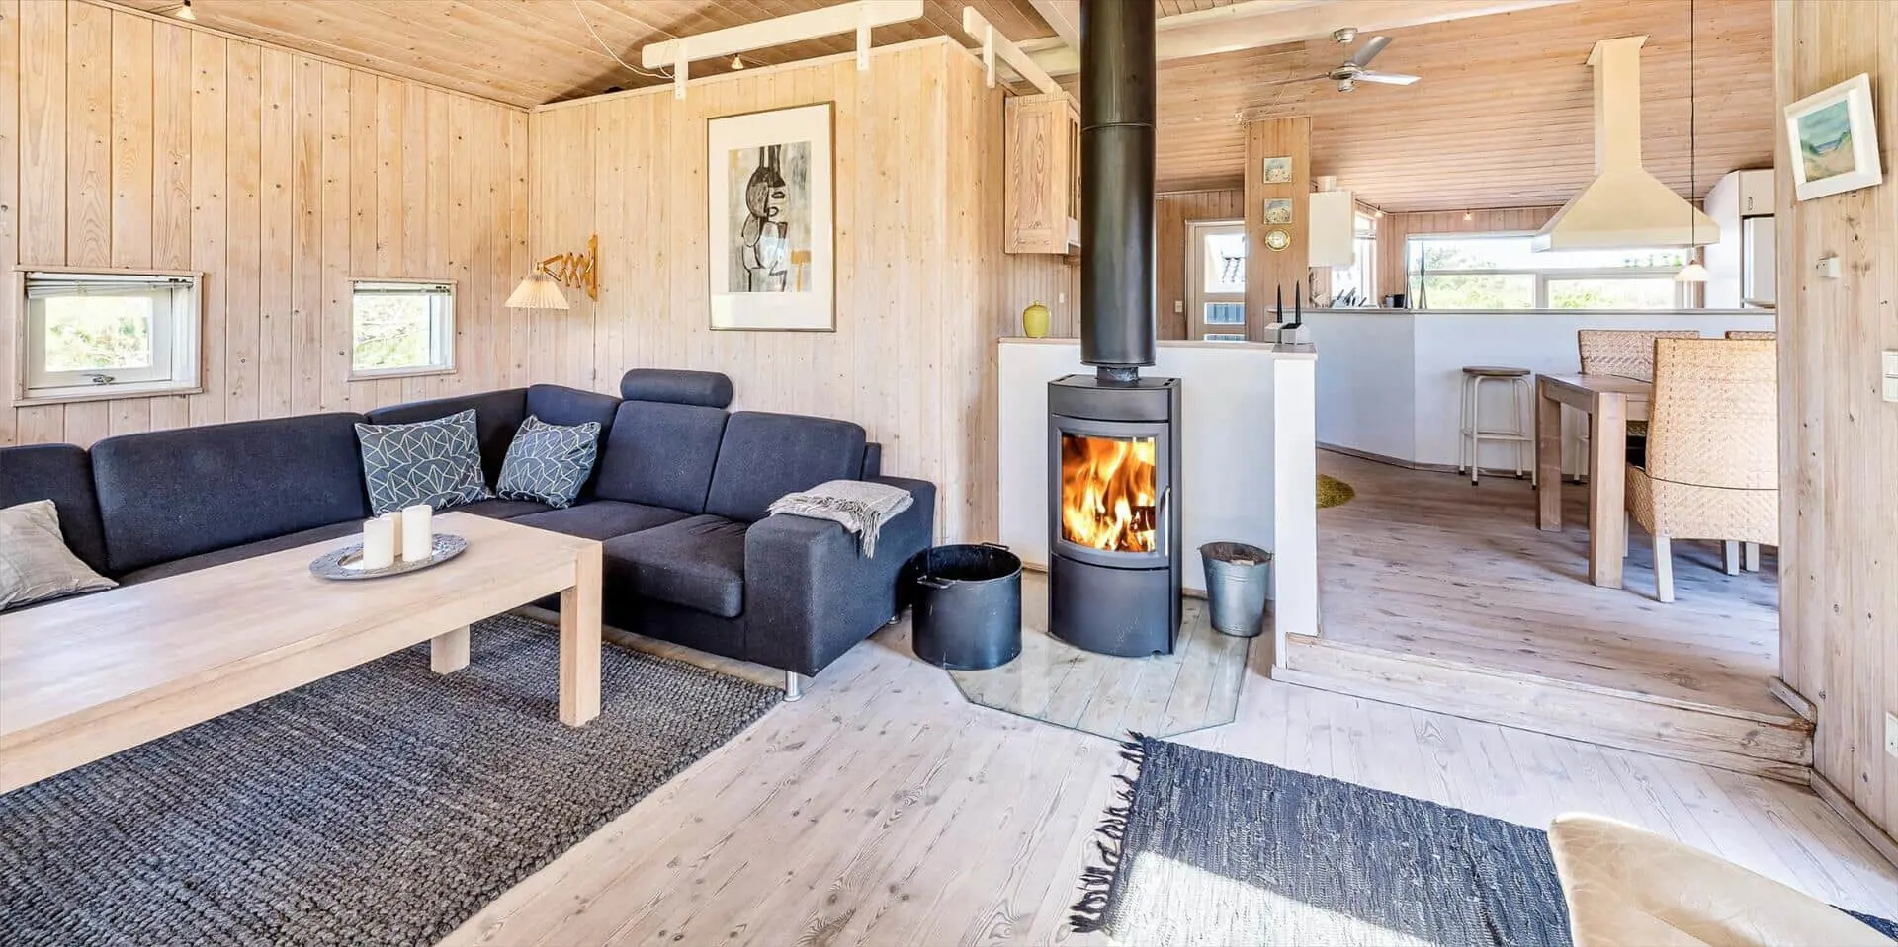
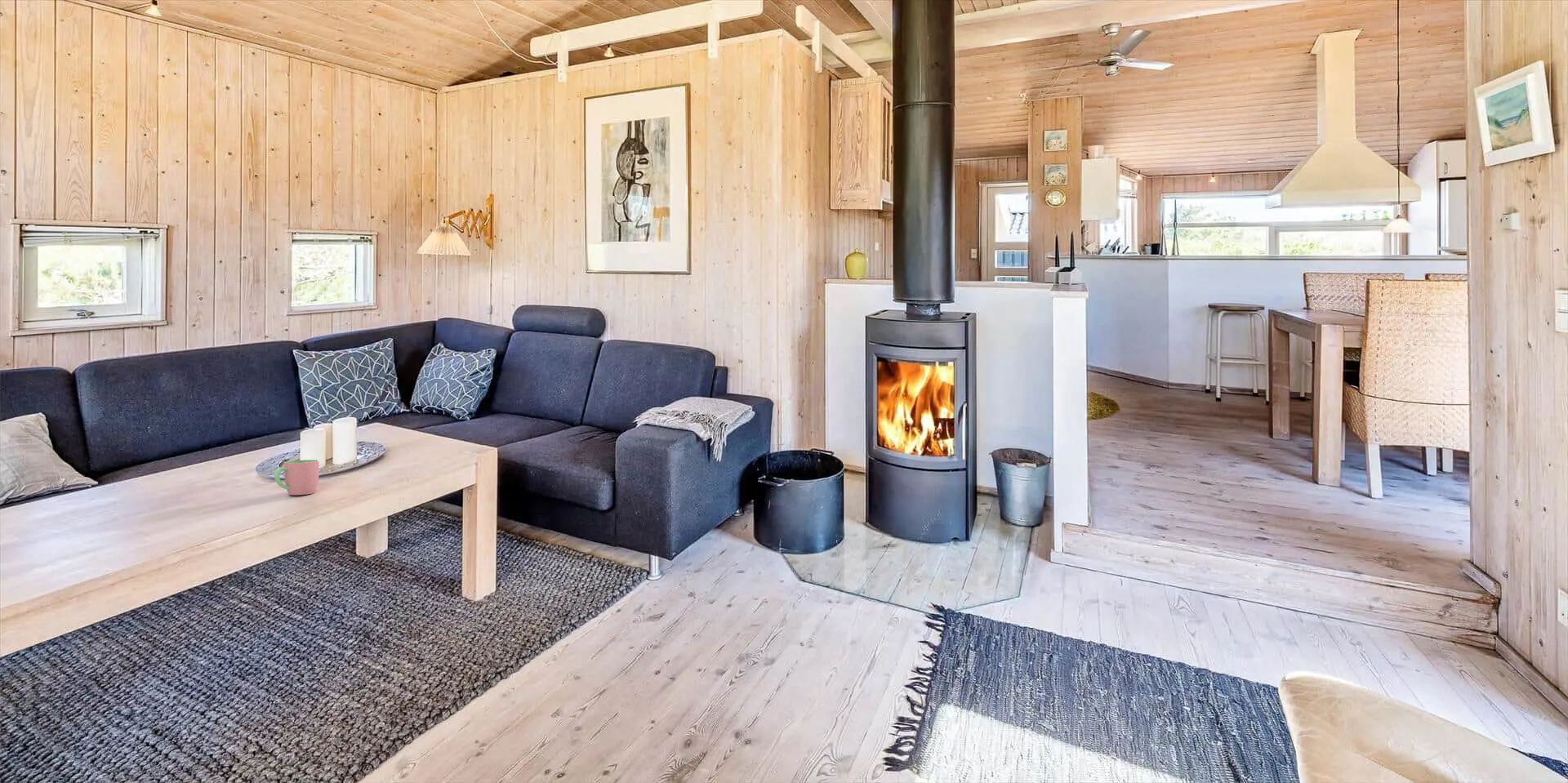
+ cup [274,459,320,496]
